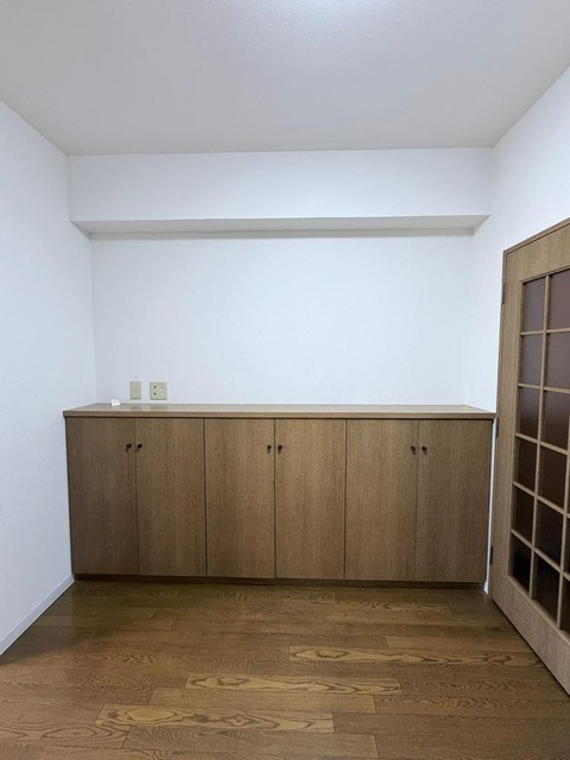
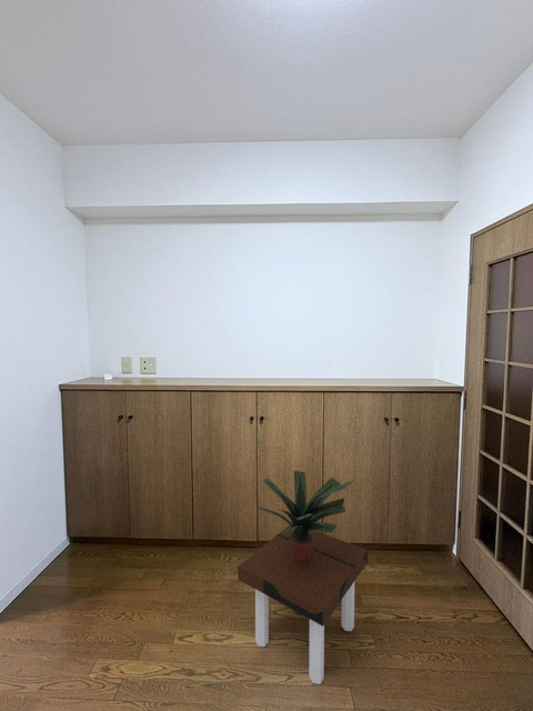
+ potted plant [255,470,355,563]
+ side table [237,524,369,685]
